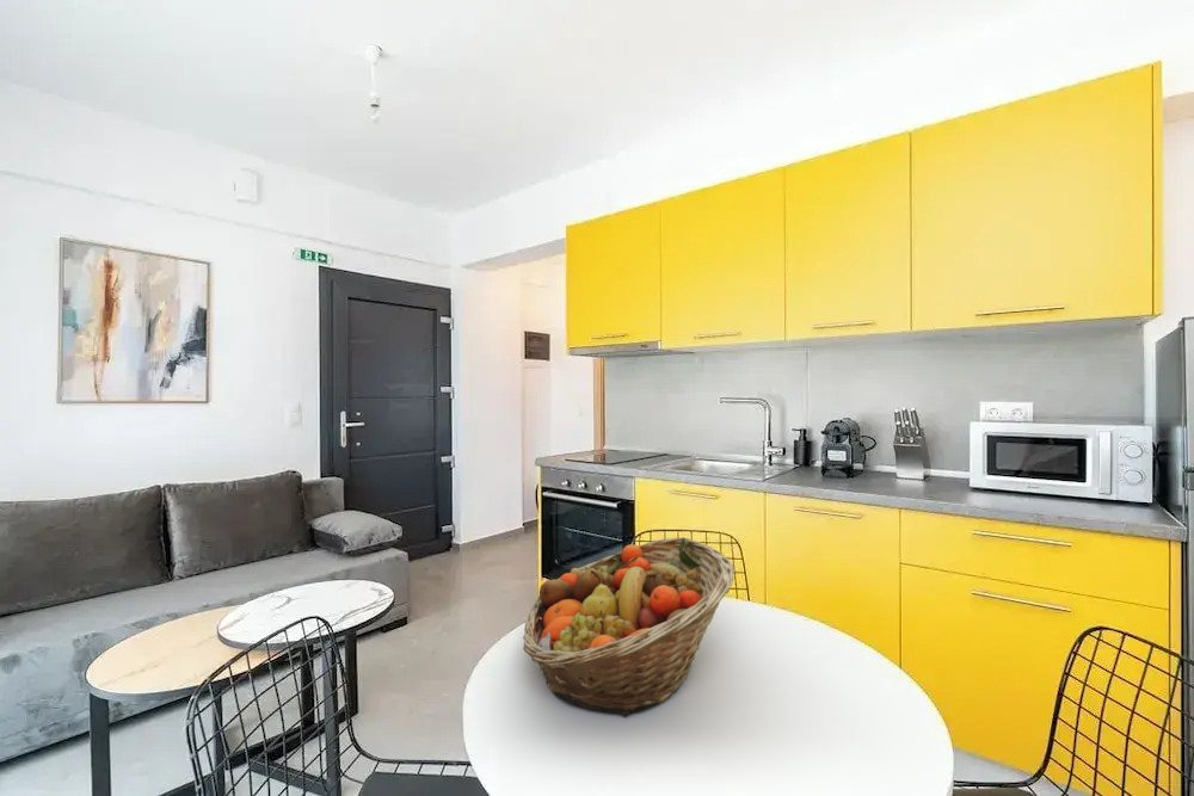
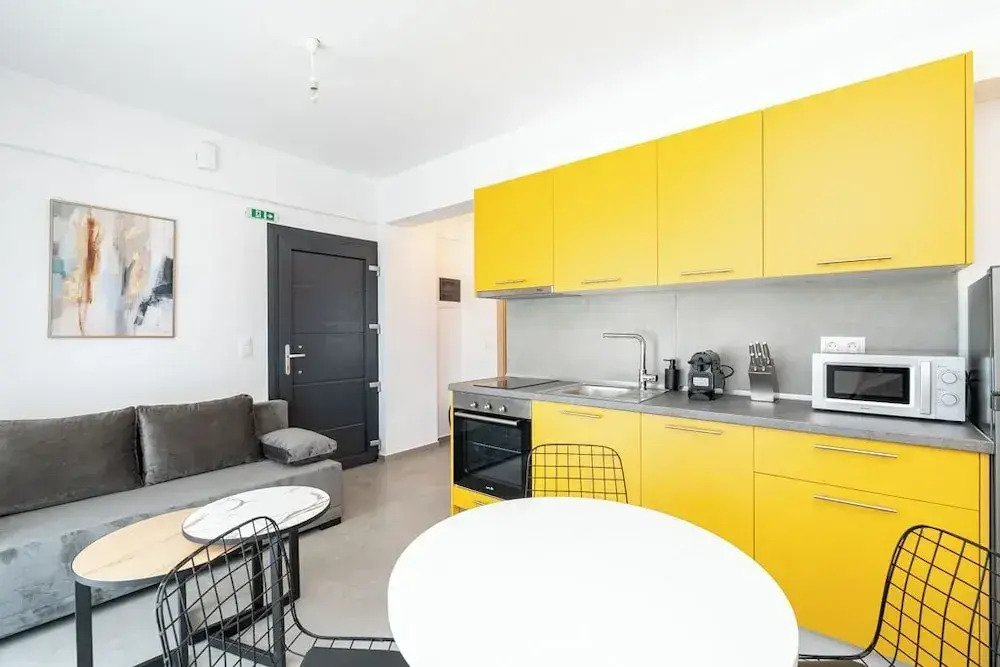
- fruit basket [522,536,736,717]
